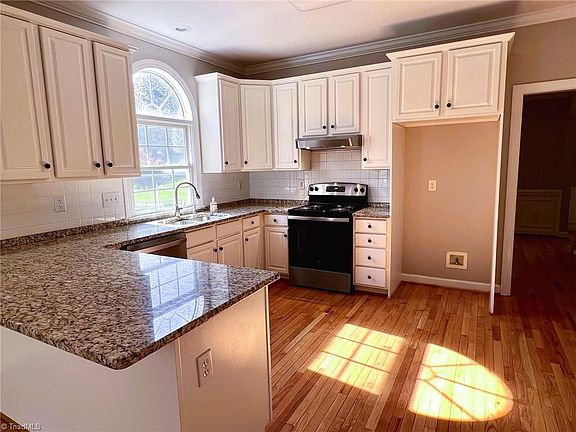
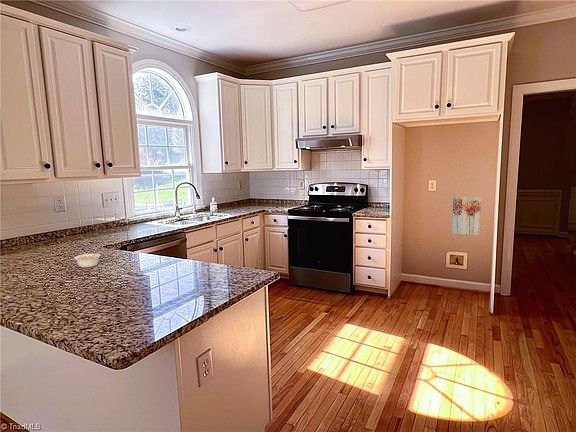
+ legume [73,250,102,268]
+ wall art [451,196,482,236]
